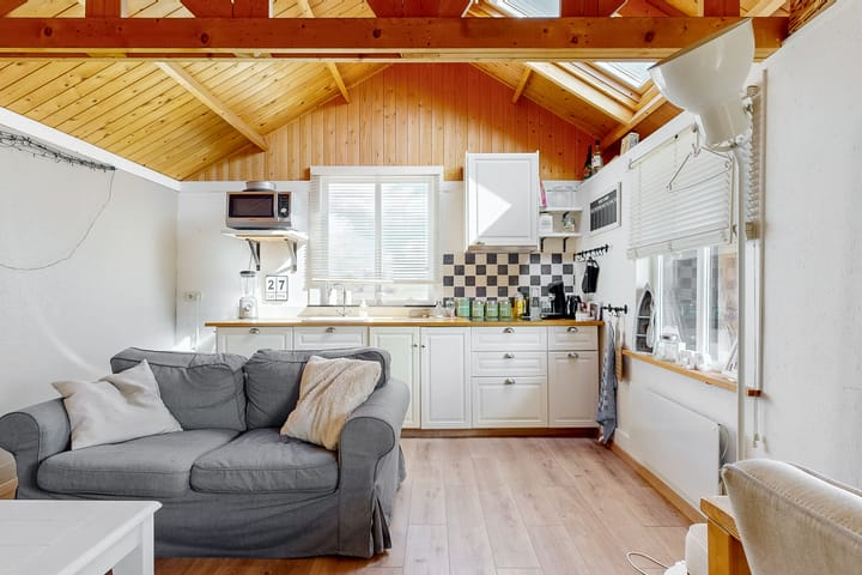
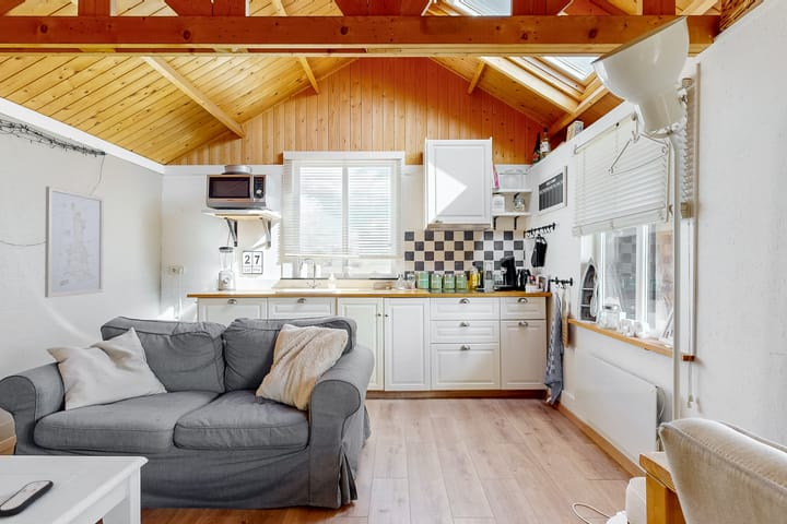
+ remote control [0,479,55,519]
+ wall art [44,186,105,299]
